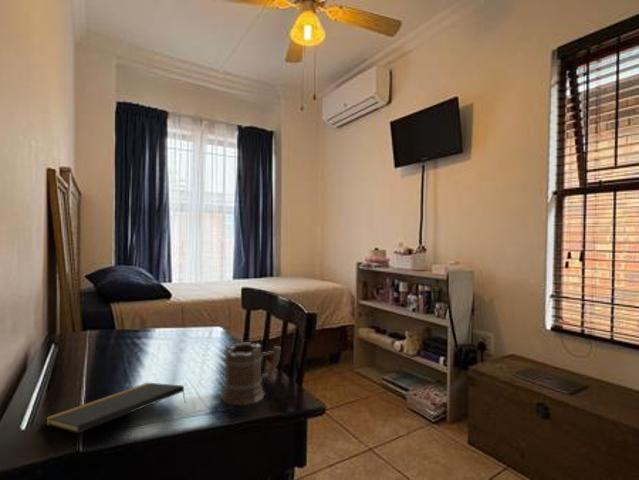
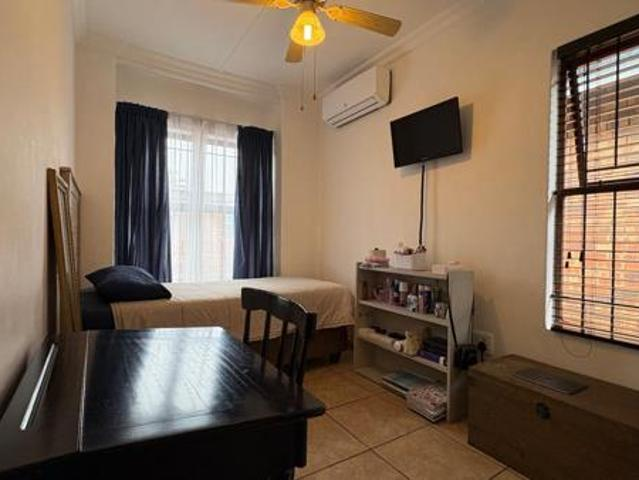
- notepad [44,382,187,434]
- mug [220,341,282,406]
